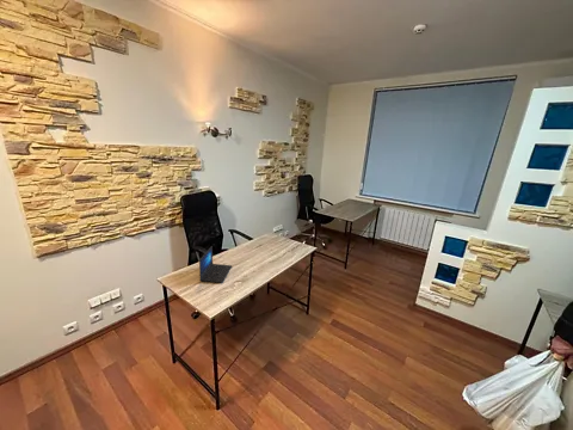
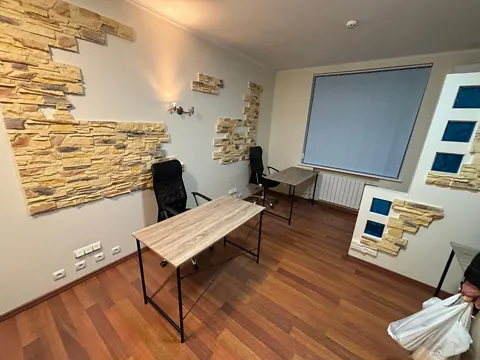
- laptop [198,245,233,284]
